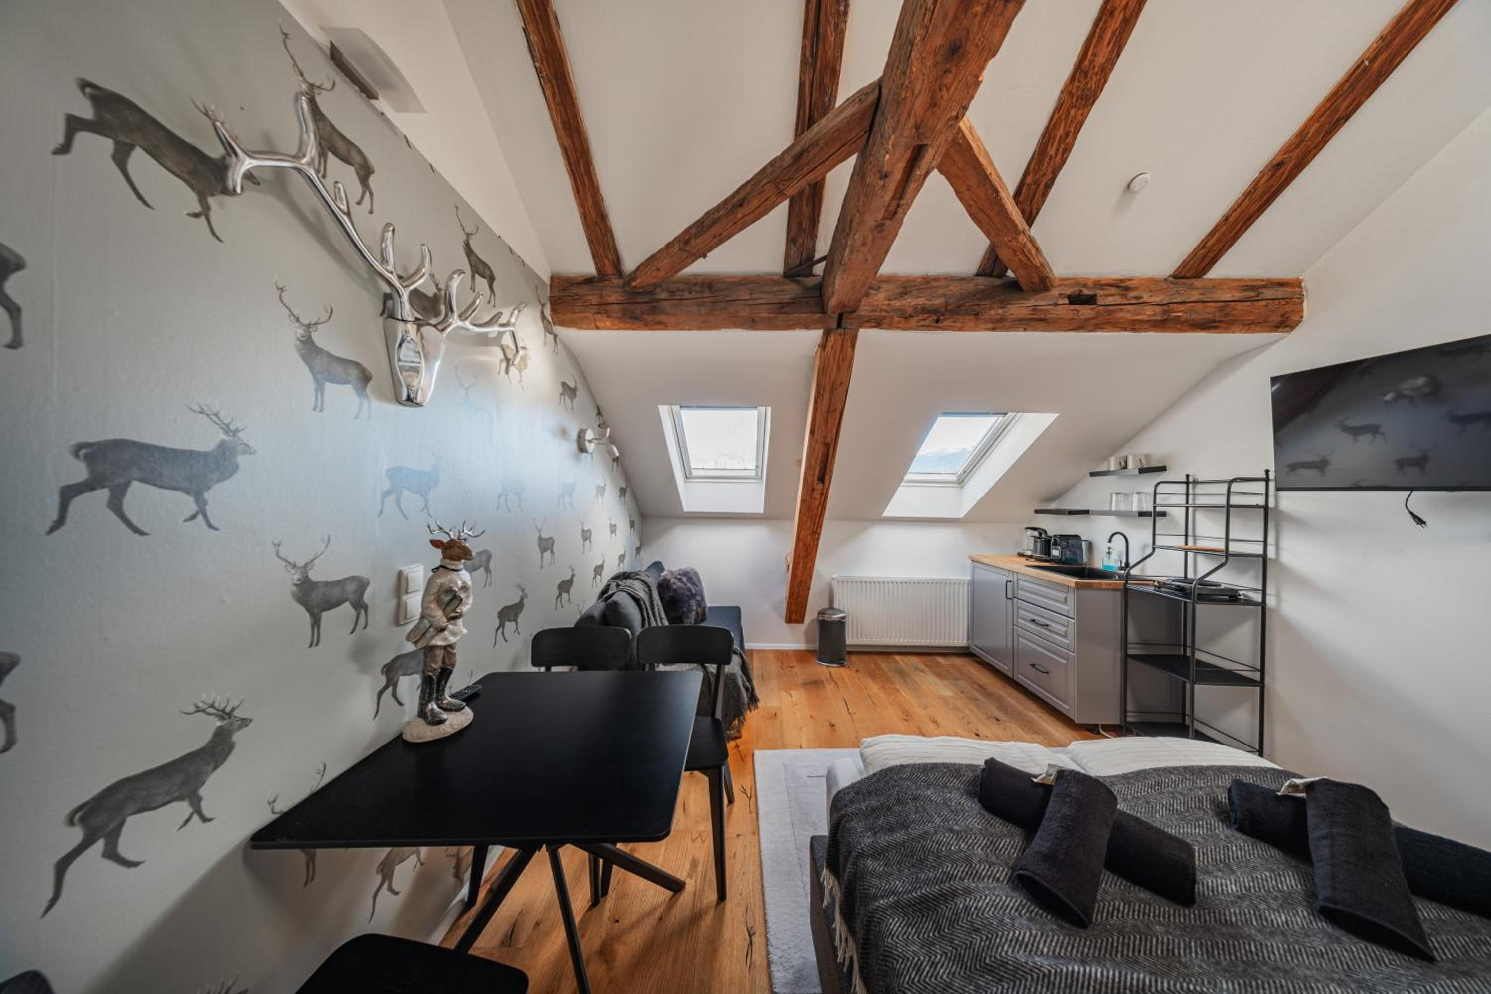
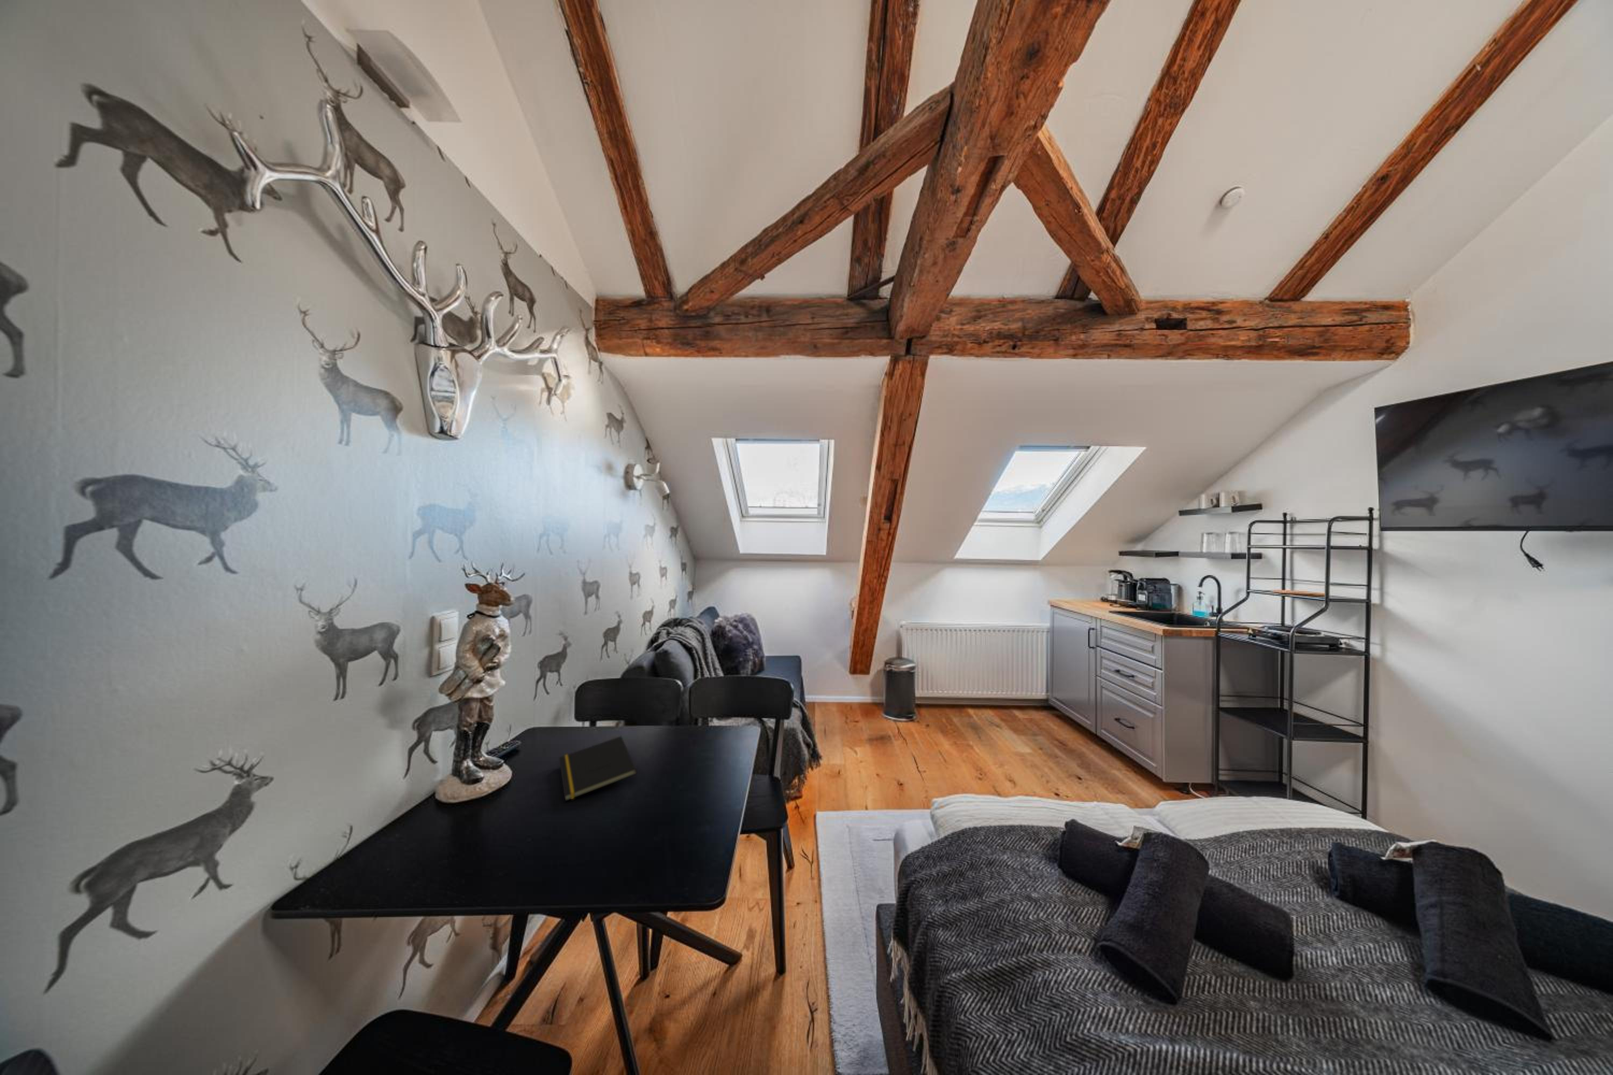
+ notepad [558,735,637,801]
